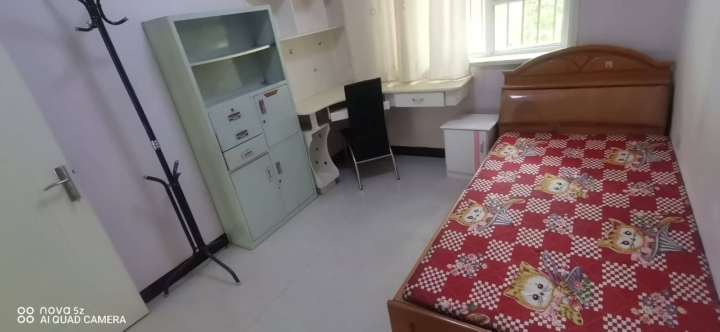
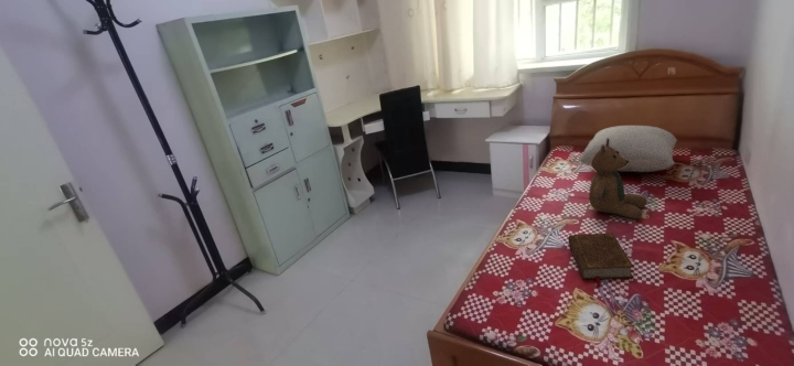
+ teddy bear [588,138,648,220]
+ pillow [579,125,678,173]
+ book [567,232,635,288]
